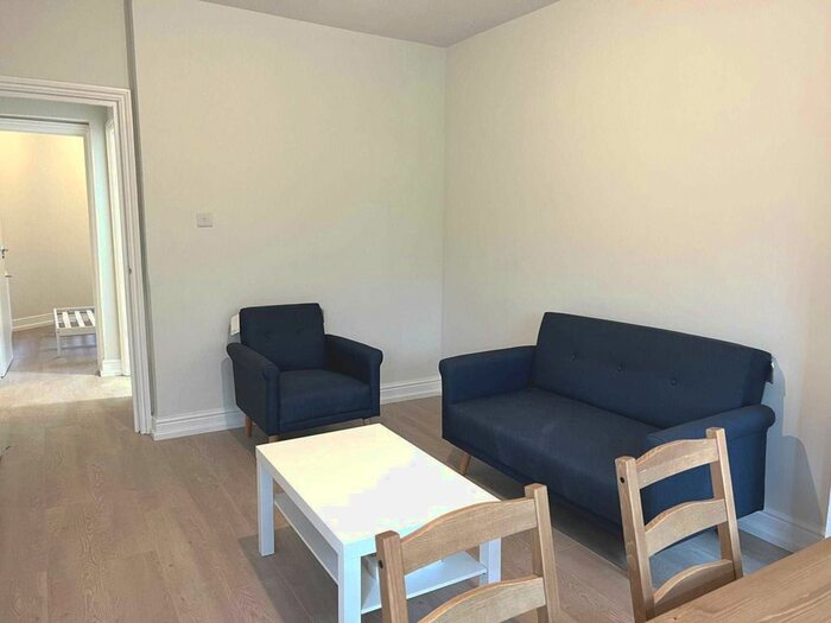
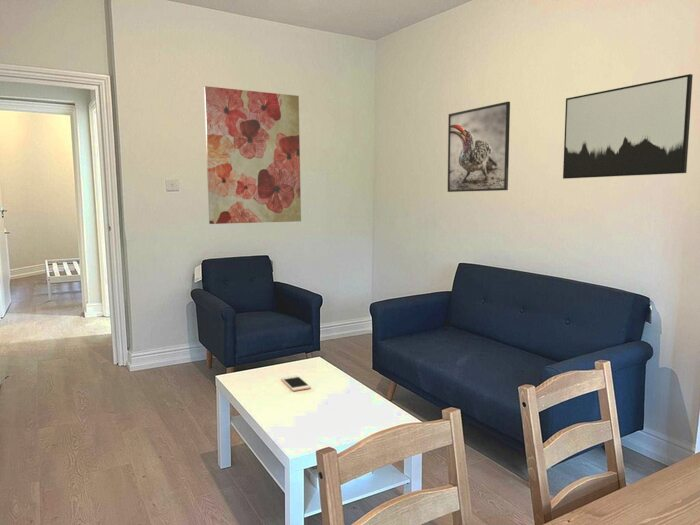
+ wall art [203,85,302,225]
+ cell phone [280,374,312,392]
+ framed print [447,101,511,193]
+ wall art [562,73,694,180]
